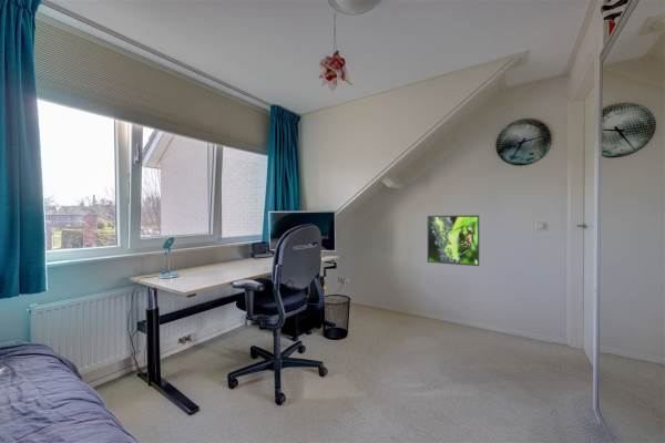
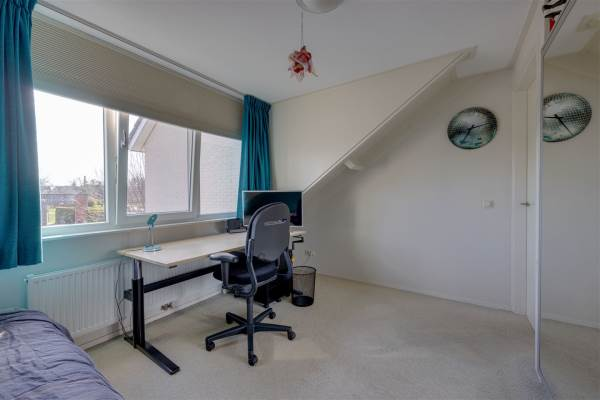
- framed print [427,214,480,267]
